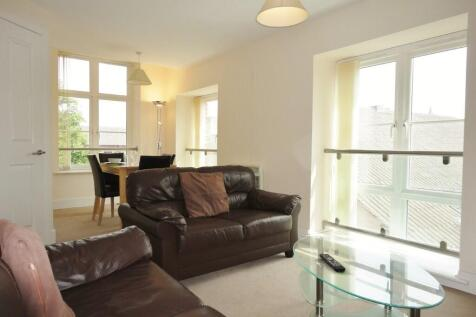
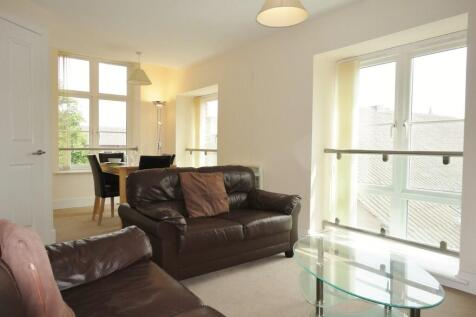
- remote control [318,253,347,273]
